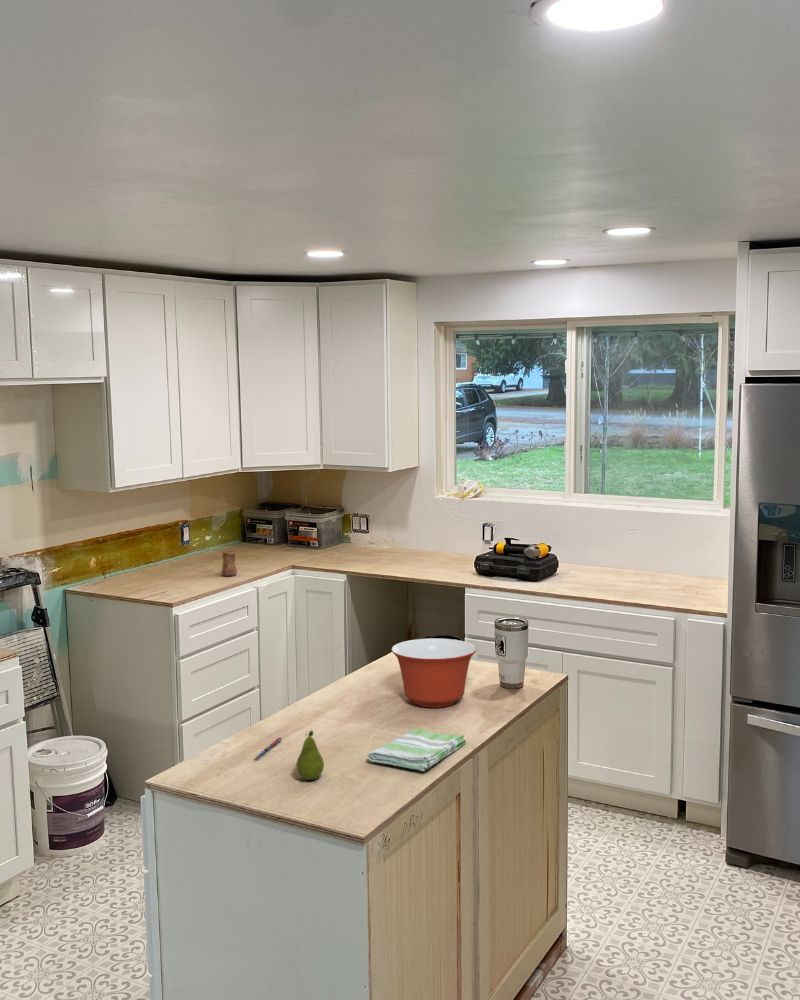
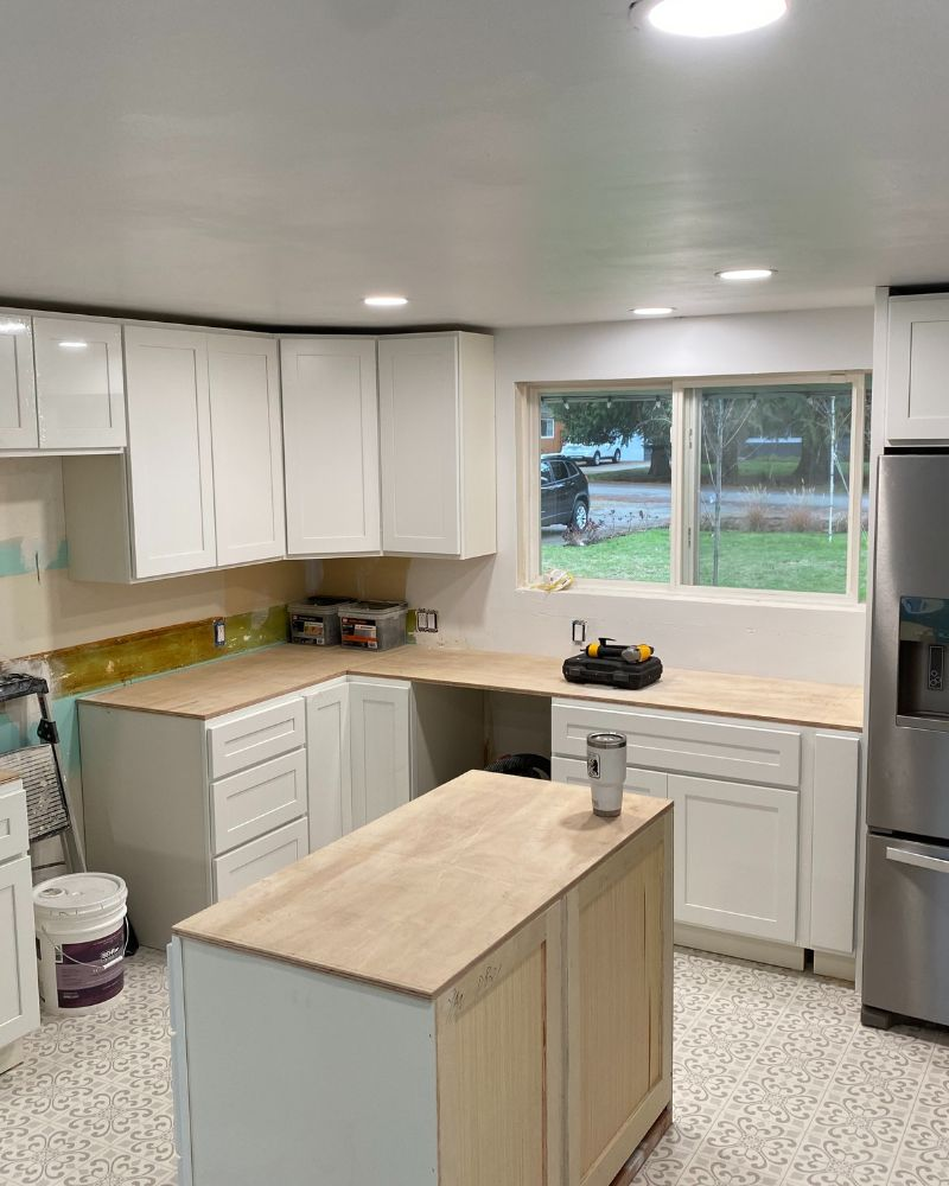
- cup [220,550,238,577]
- dish towel [366,728,467,772]
- mixing bowl [390,638,478,708]
- fruit [295,729,325,781]
- pen [255,736,283,760]
